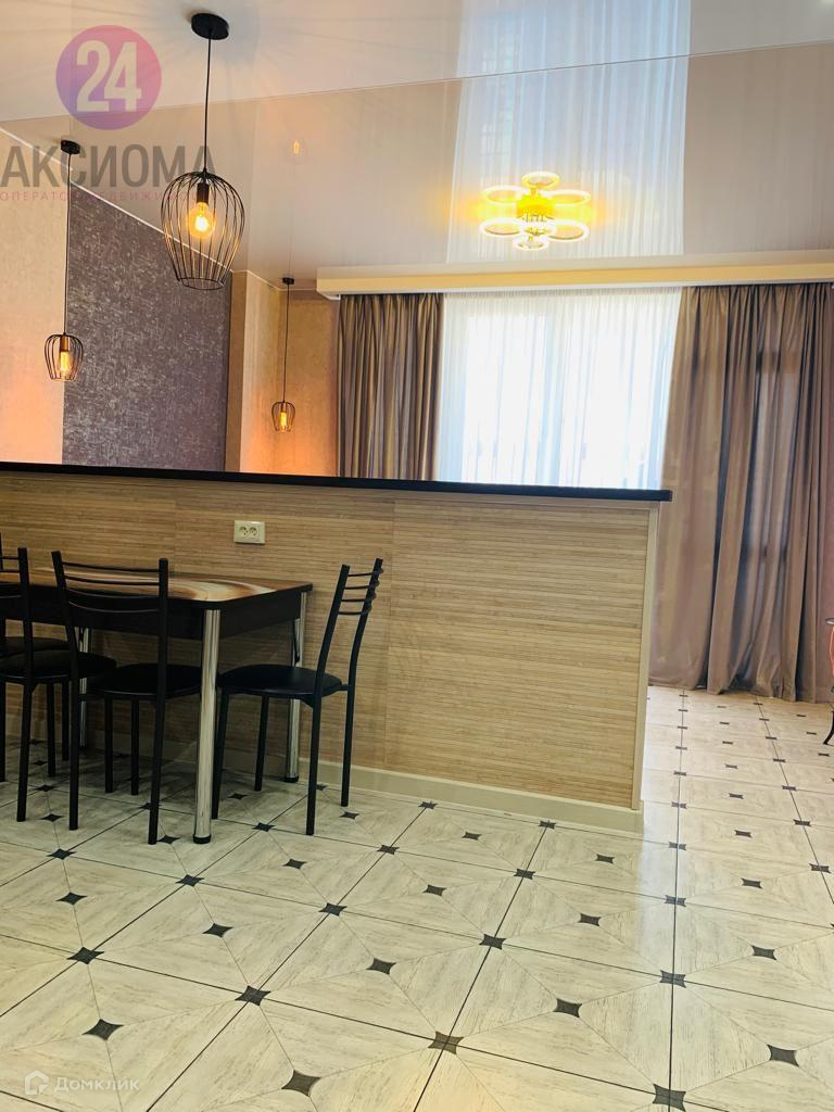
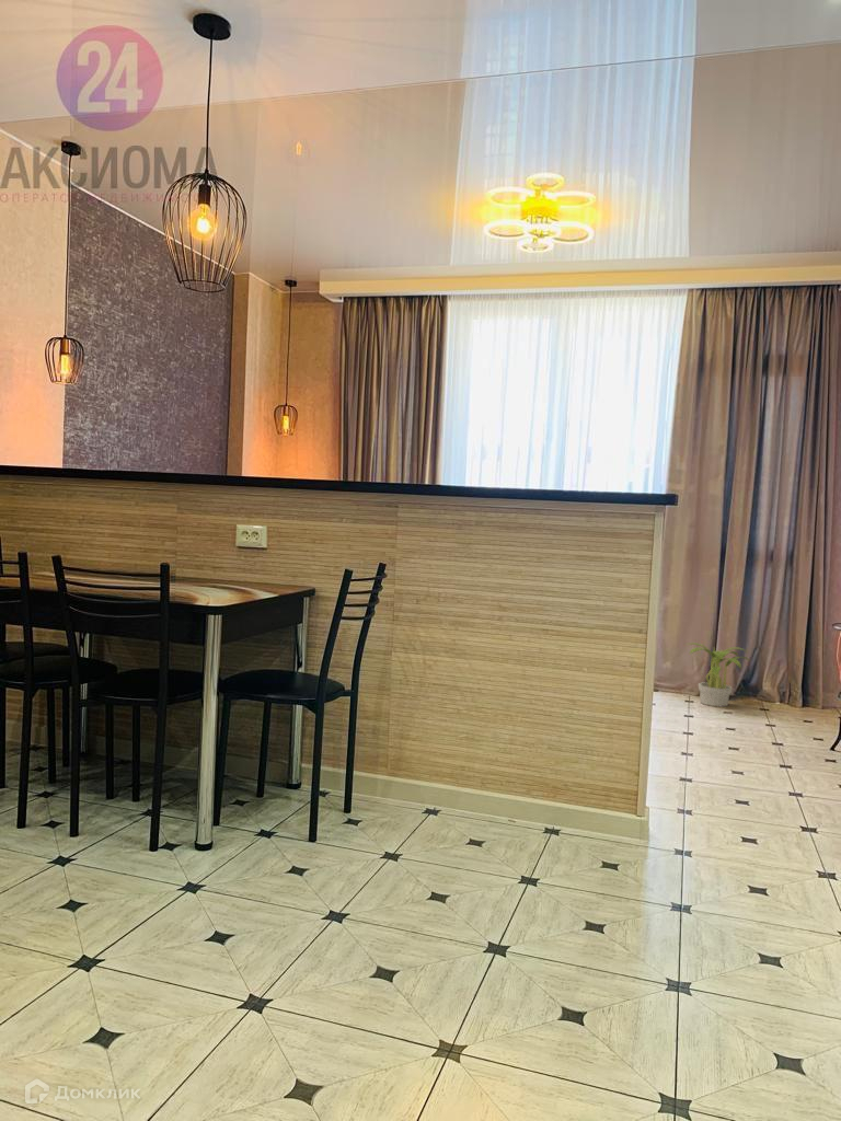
+ potted plant [687,642,751,707]
